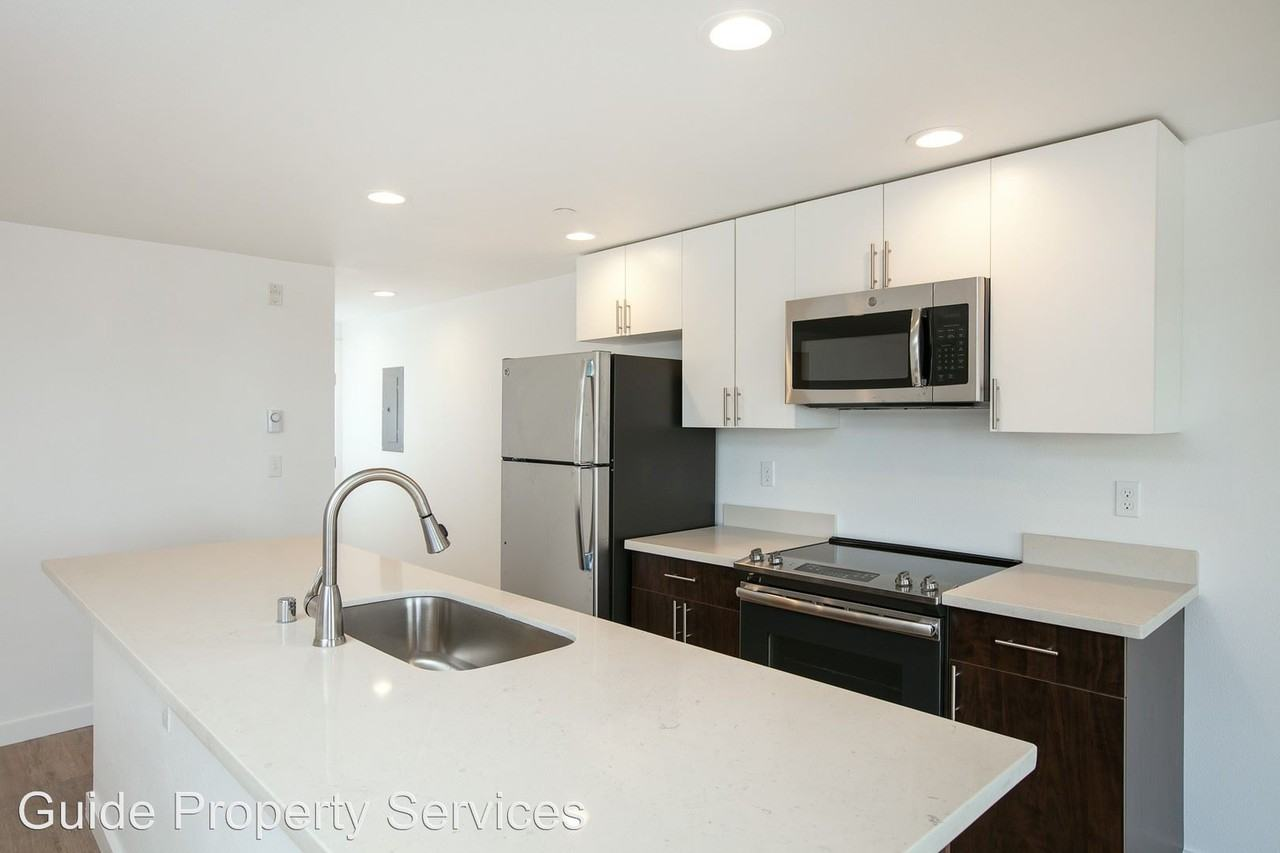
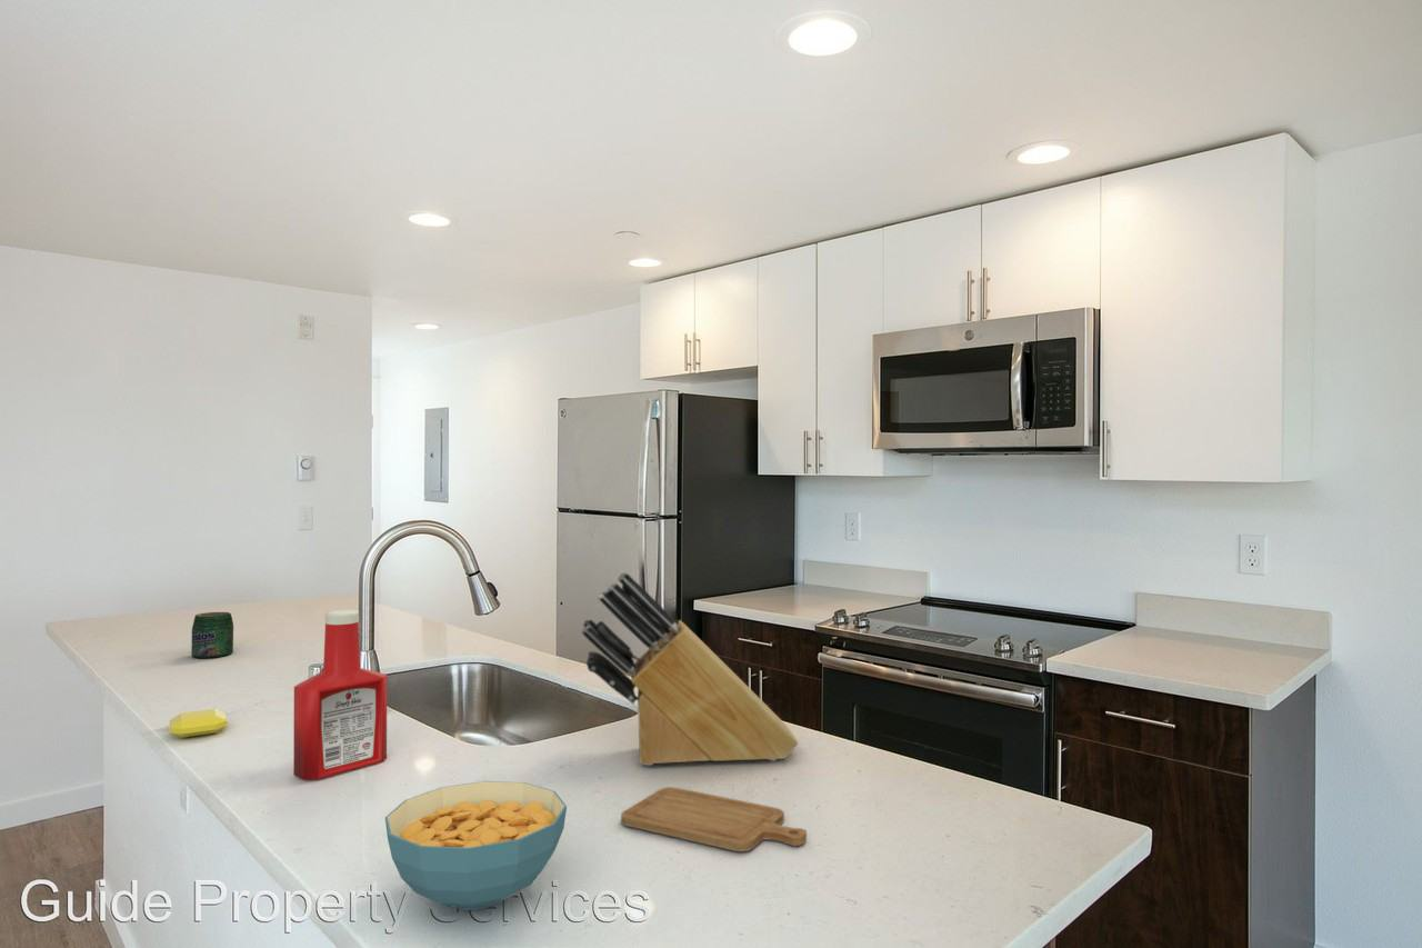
+ soap bar [169,708,228,739]
+ jar [190,611,234,659]
+ knife block [581,571,799,767]
+ soap bottle [292,609,388,781]
+ cereal bowl [384,780,568,911]
+ chopping board [620,786,808,852]
